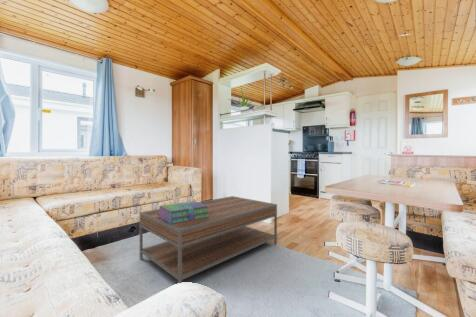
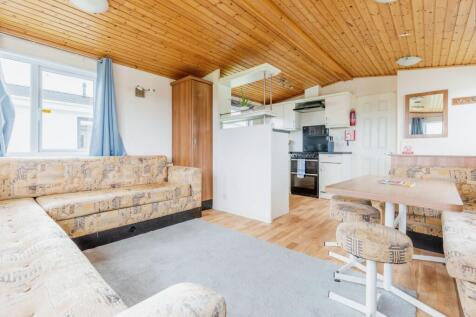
- coffee table [139,195,278,284]
- stack of books [158,200,209,224]
